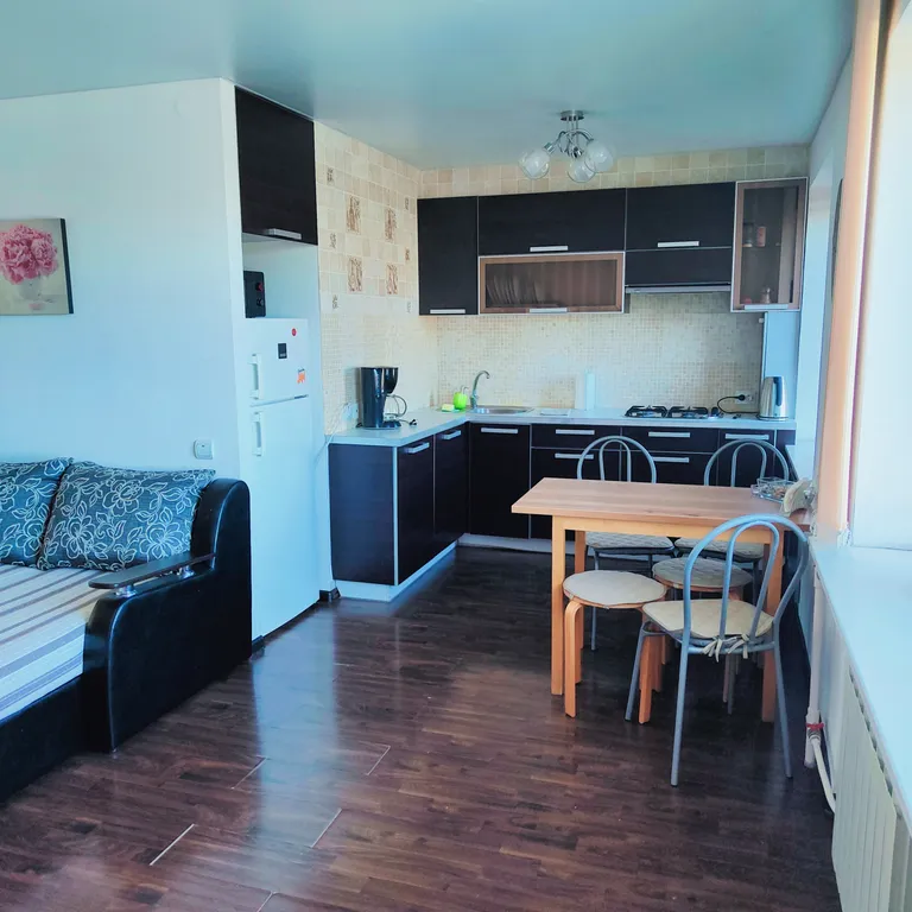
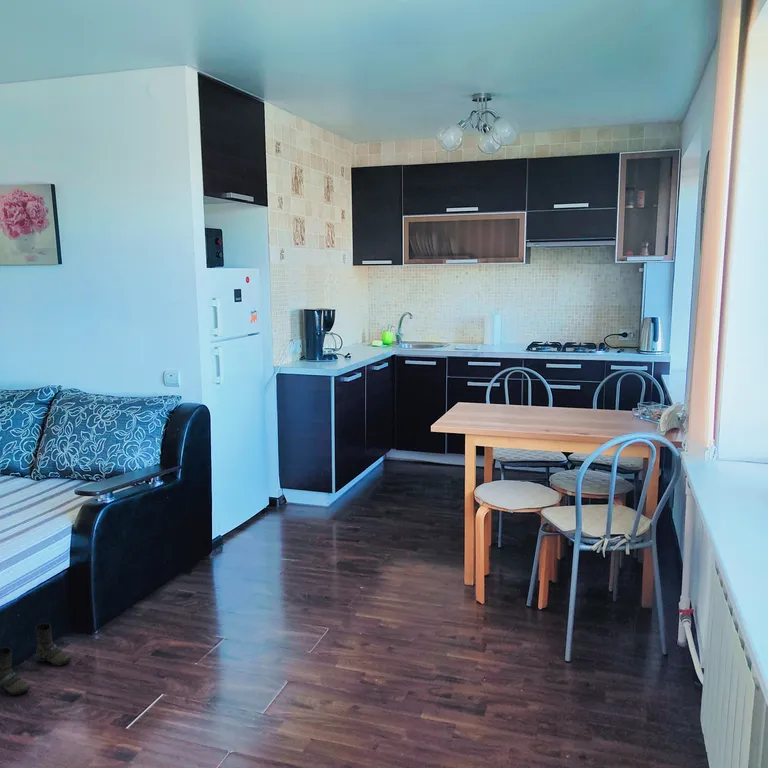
+ boots [0,622,73,696]
